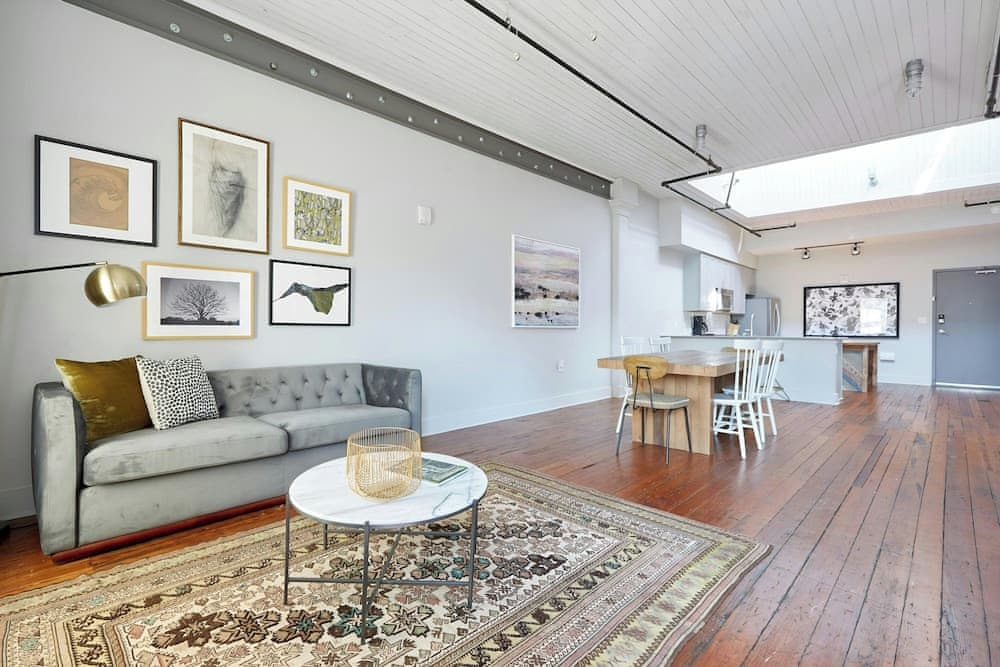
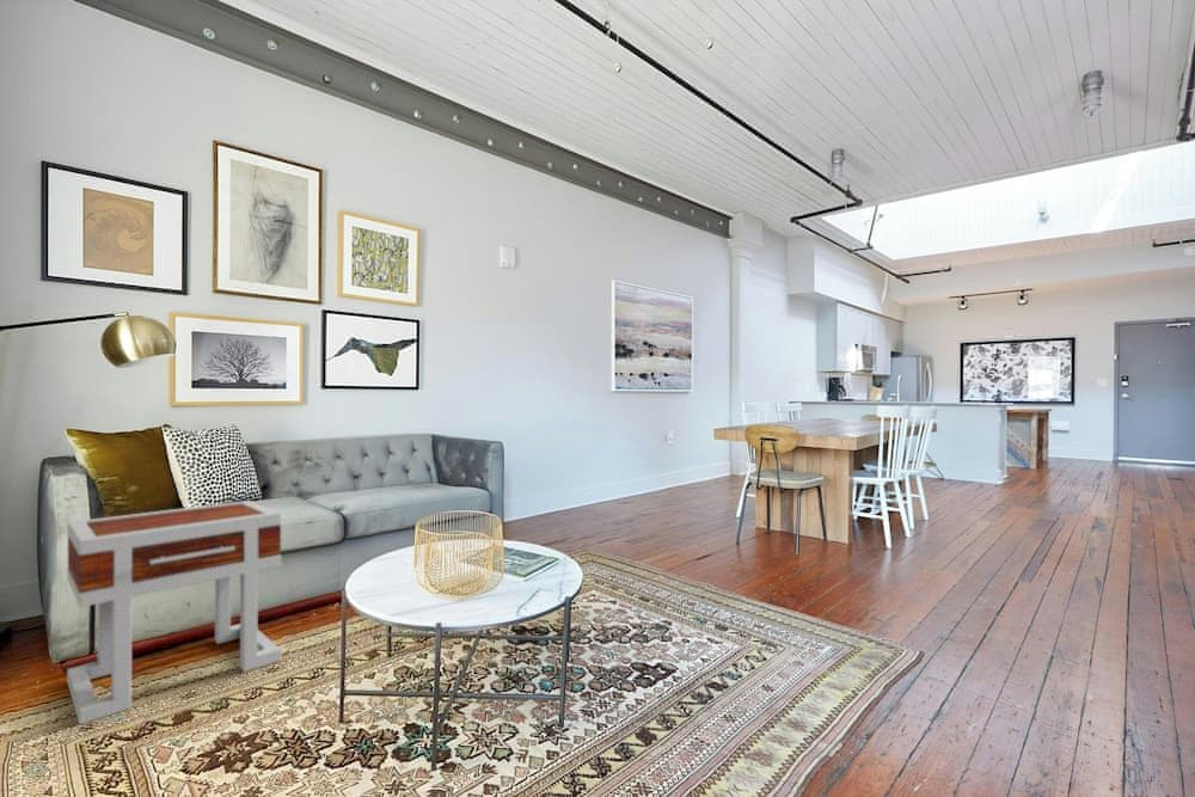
+ side table [66,499,282,725]
